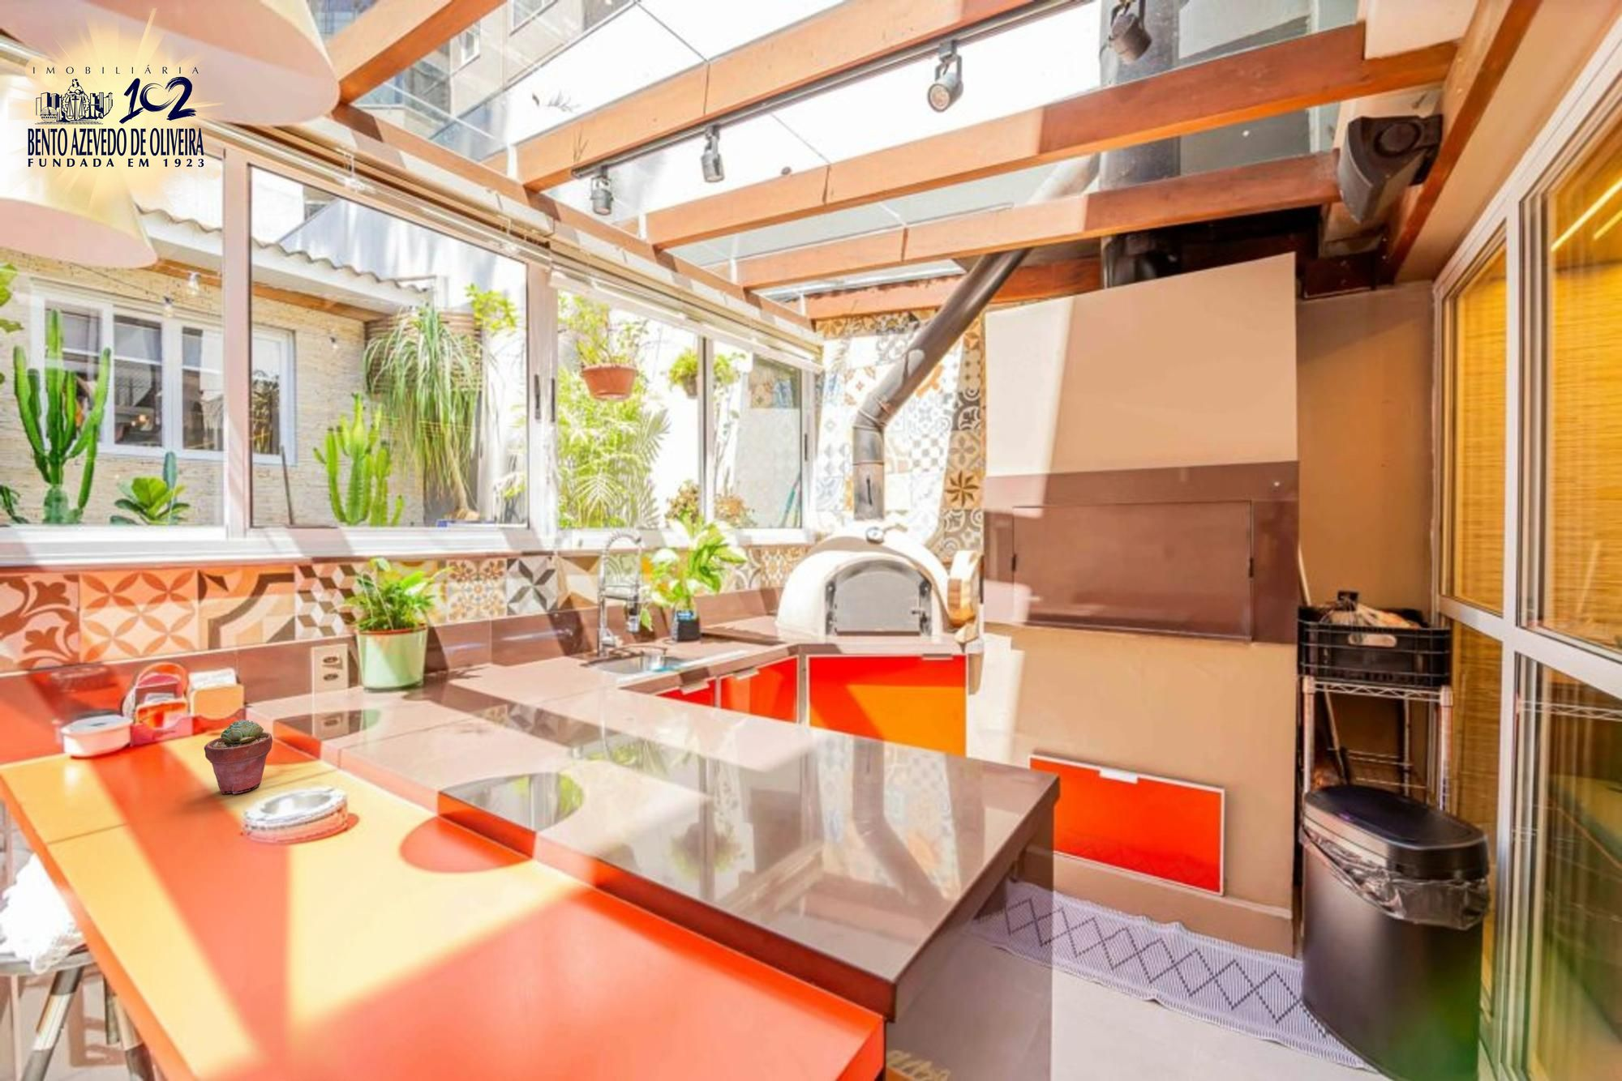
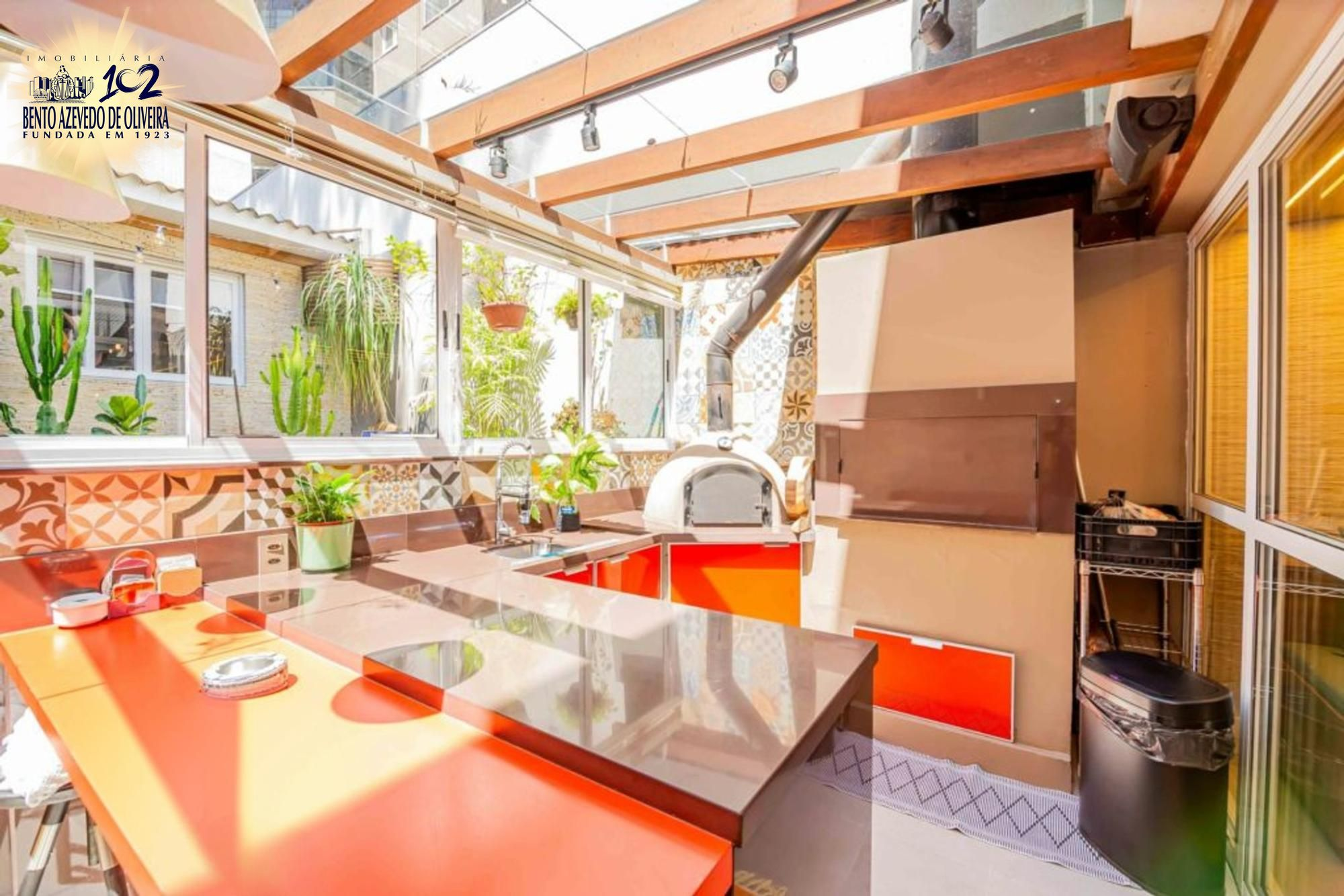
- potted succulent [204,719,273,795]
